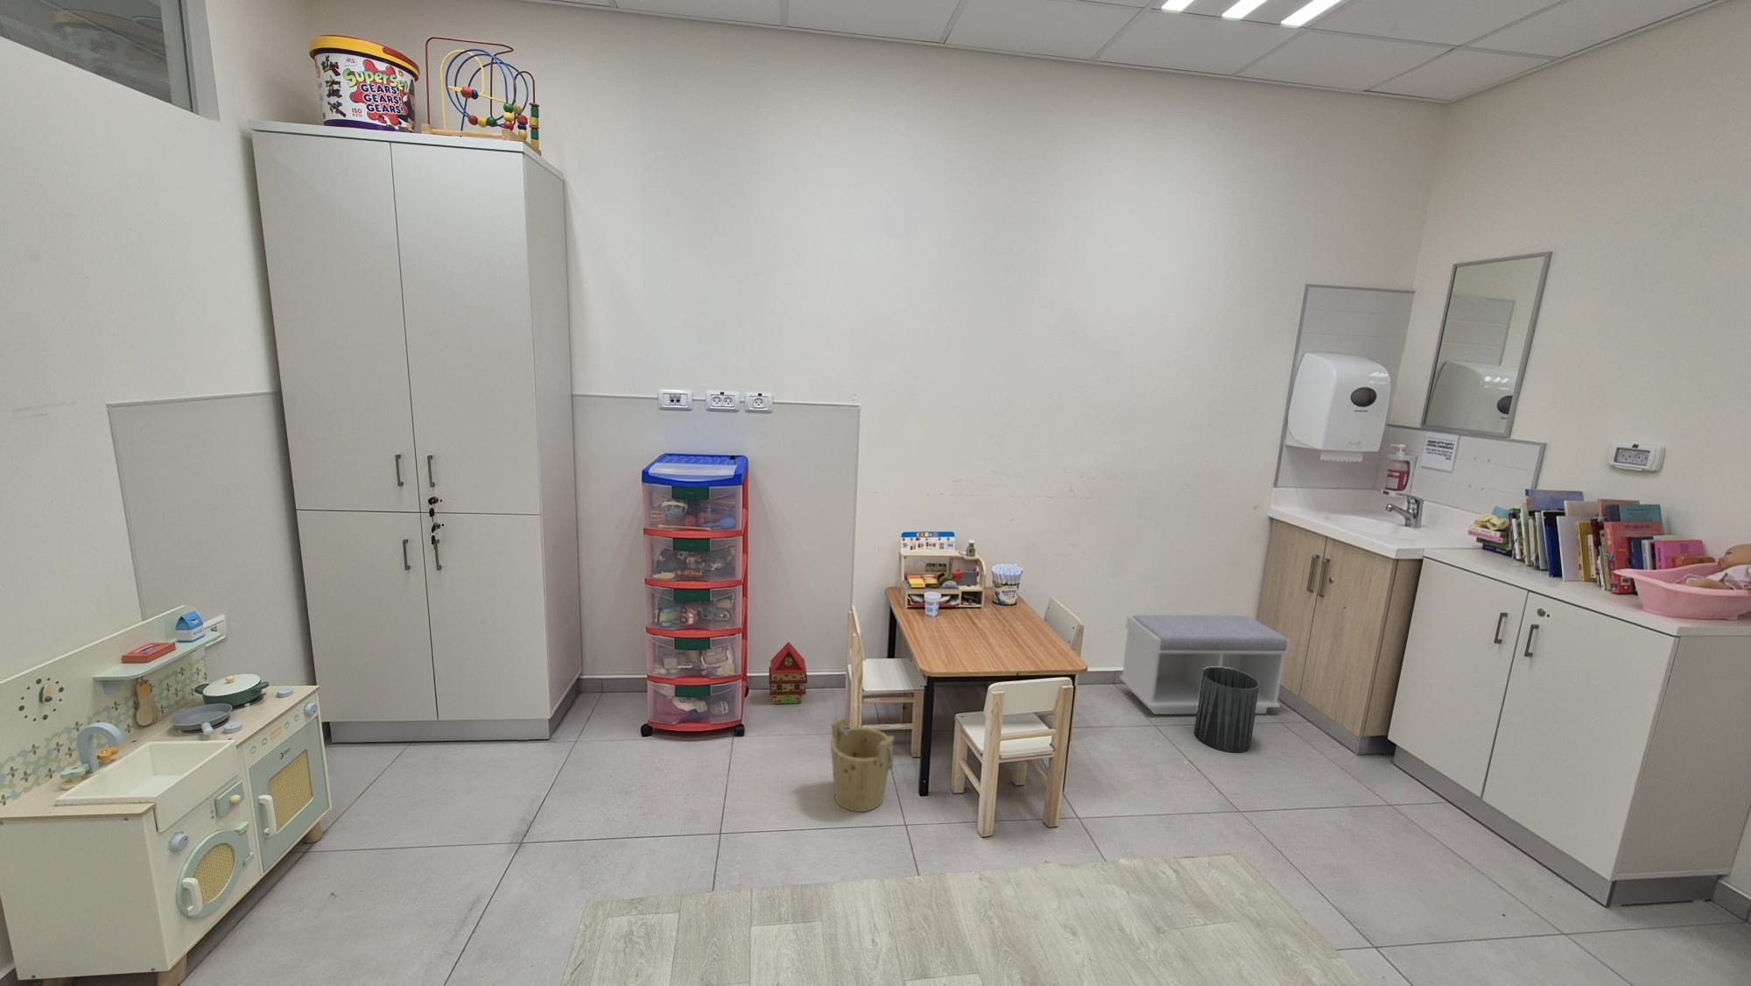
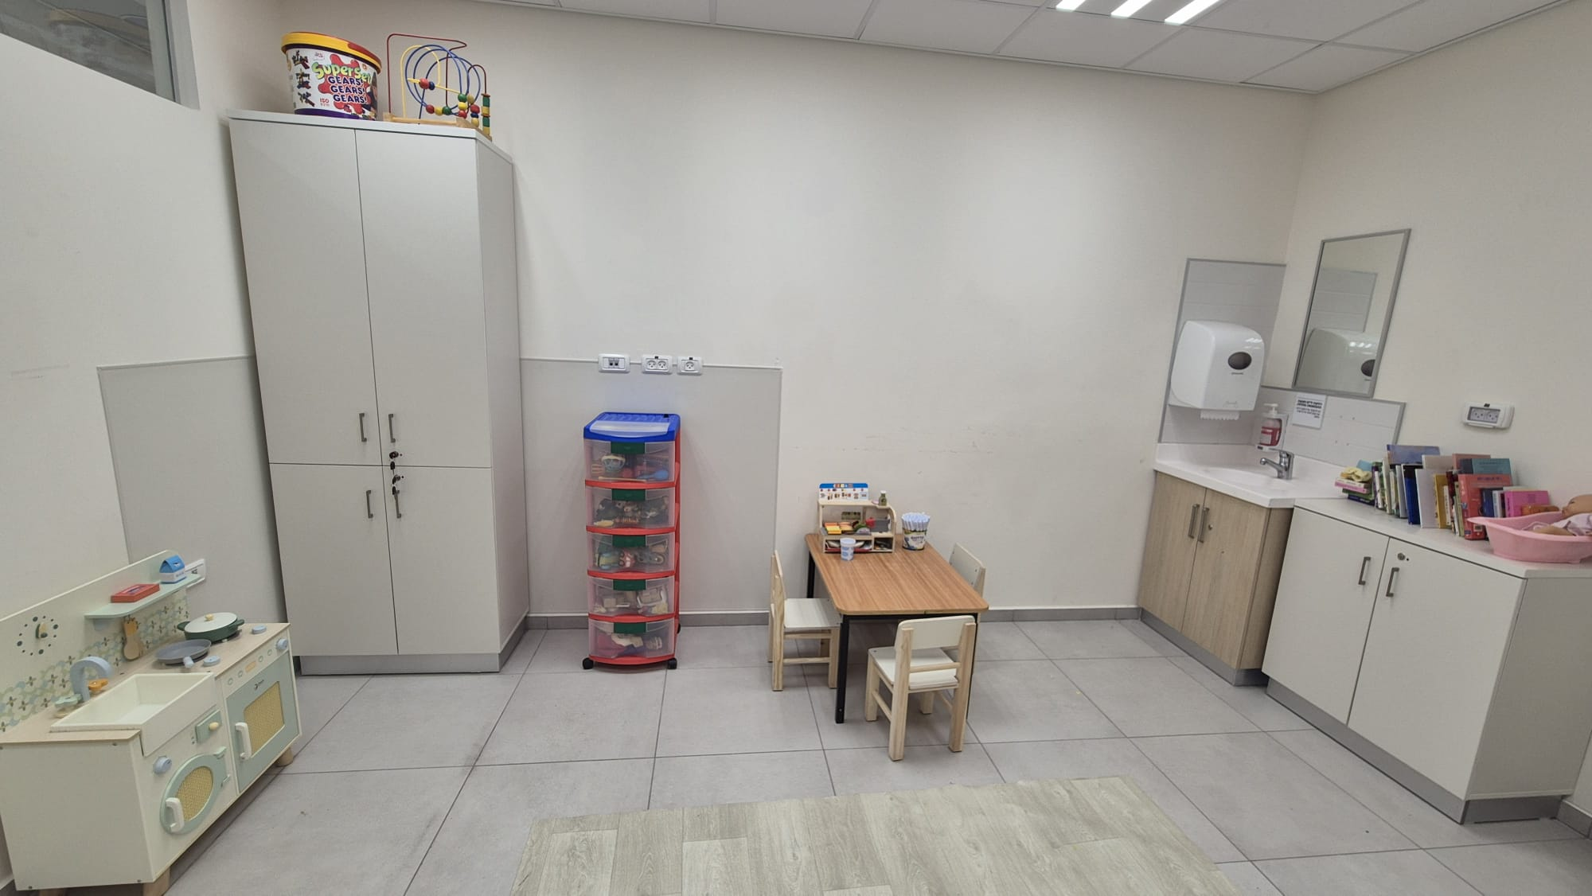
- toy house [767,641,808,705]
- trash can [1193,667,1260,753]
- bucket [830,715,895,813]
- bench [1118,613,1292,715]
